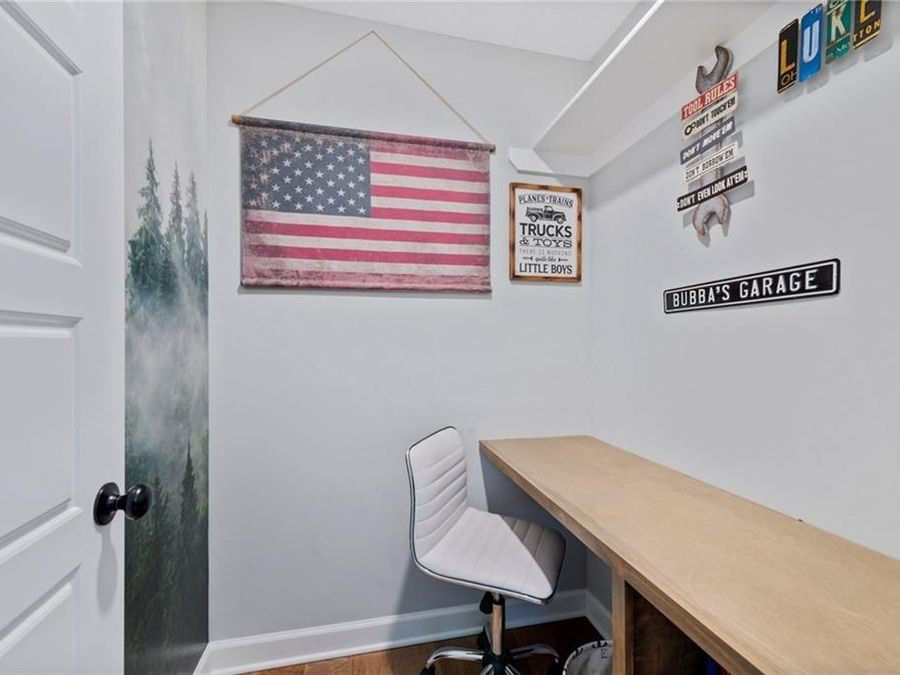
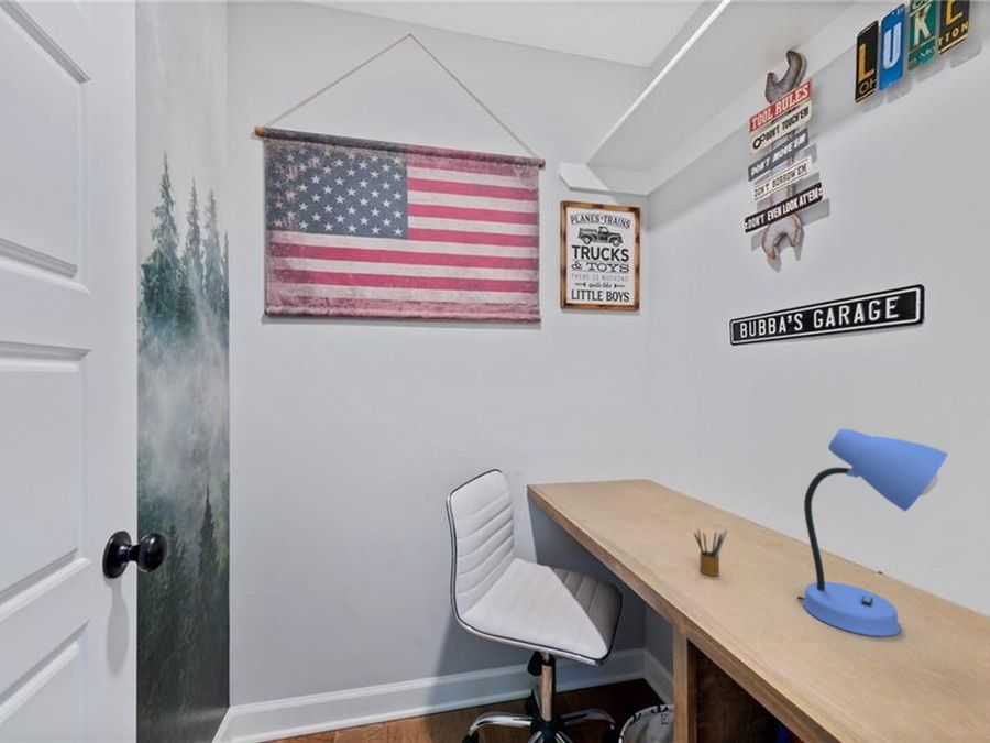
+ pencil box [693,528,727,577]
+ desk lamp [796,427,949,638]
